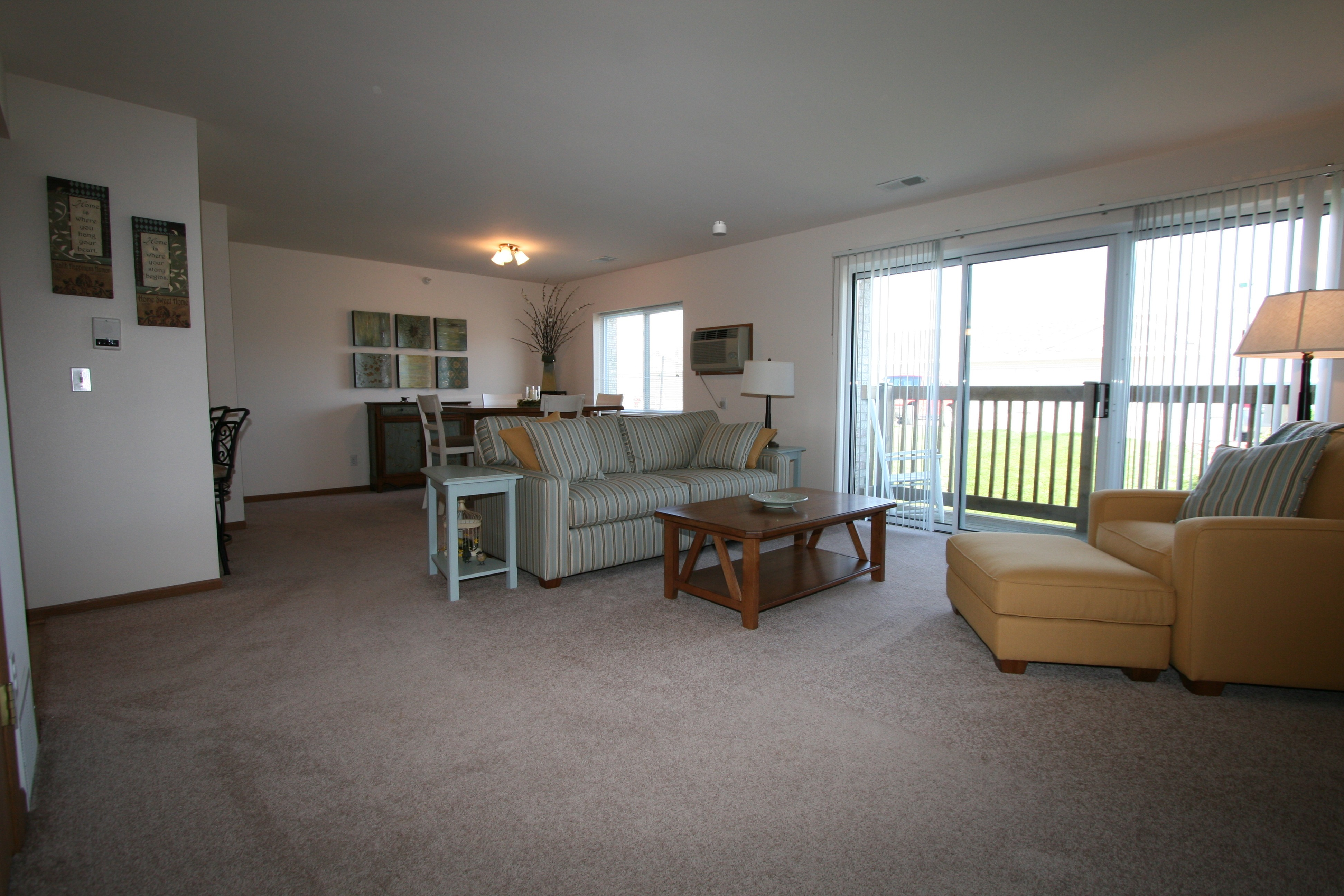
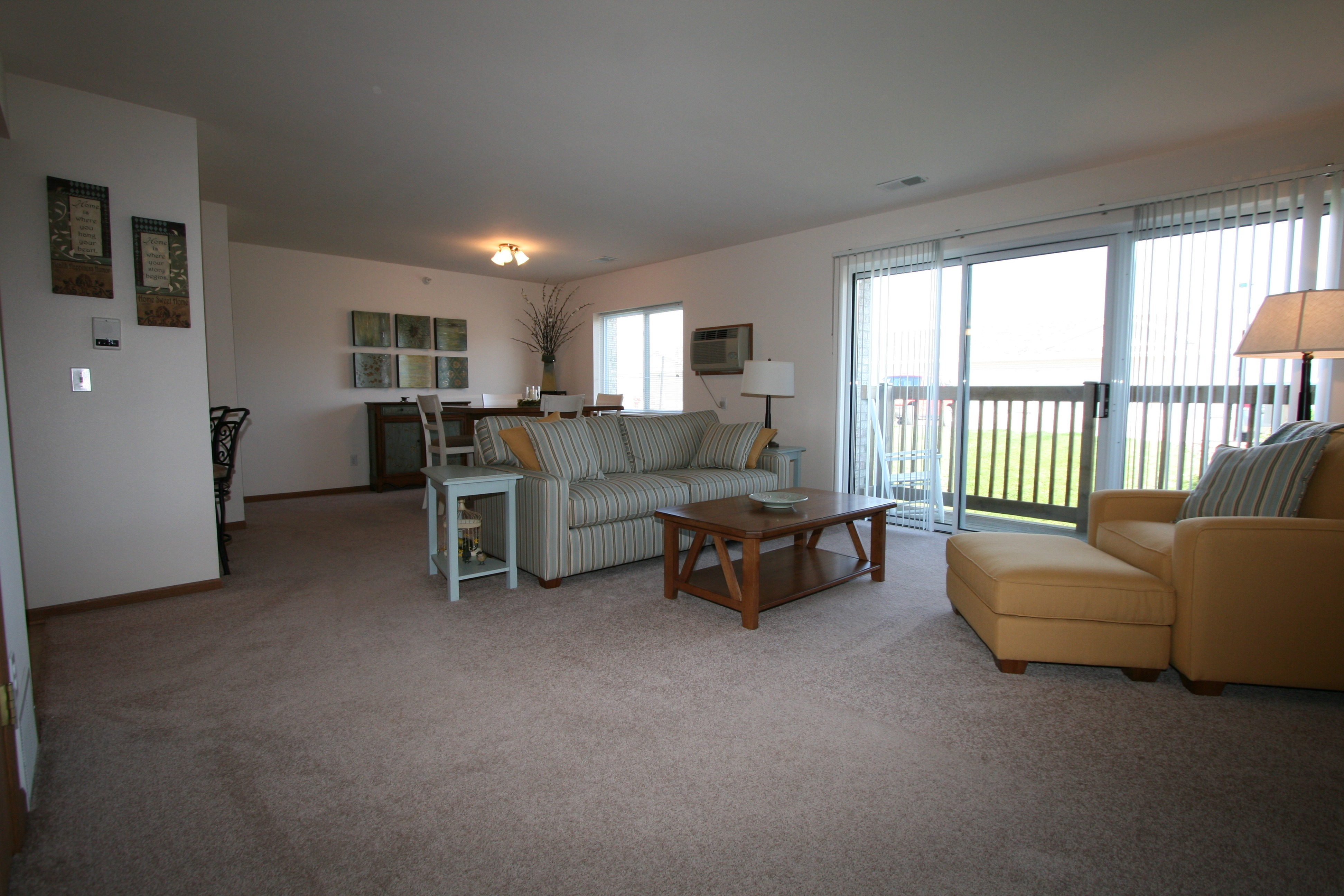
- smoke detector [711,221,727,237]
